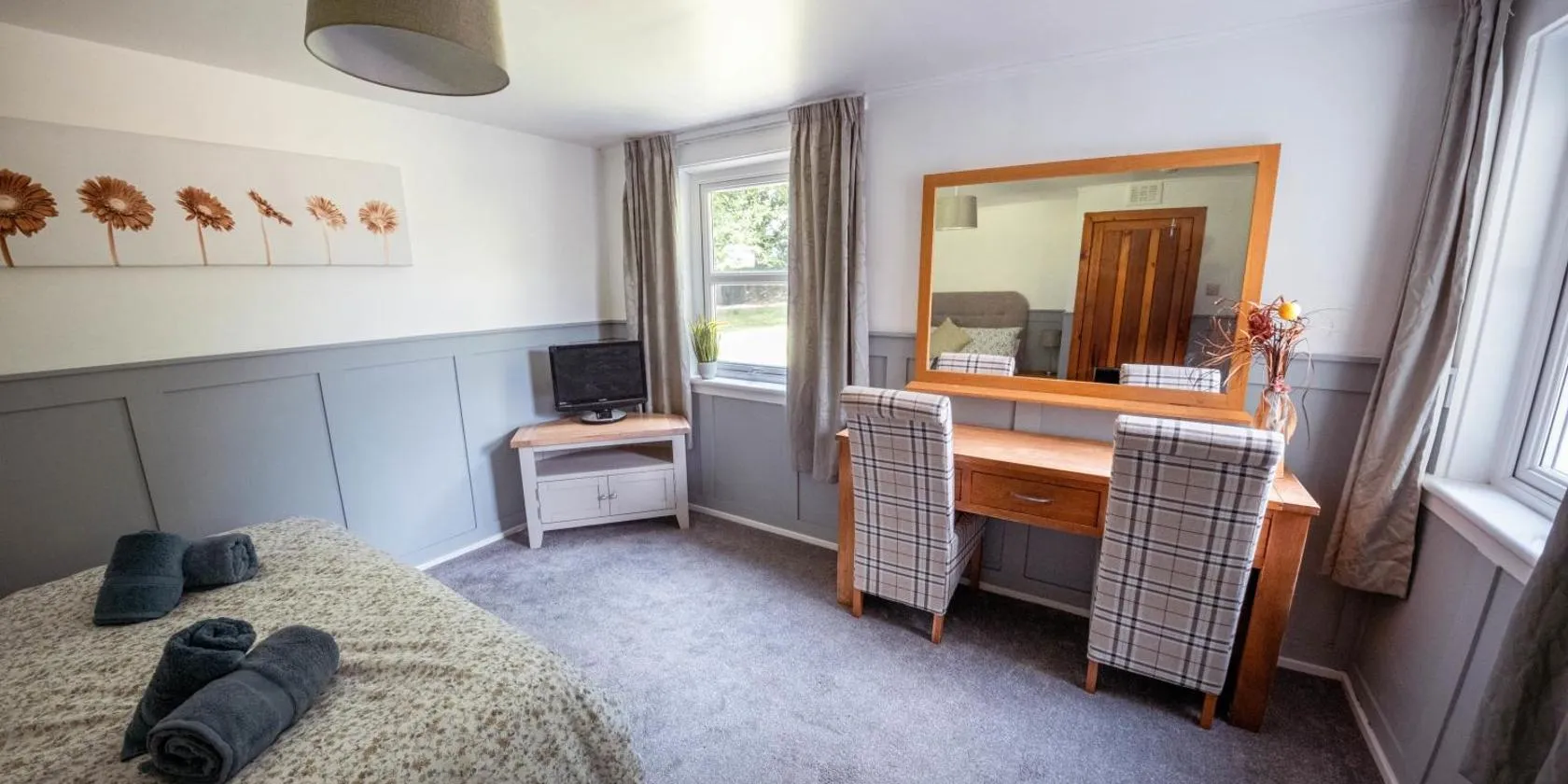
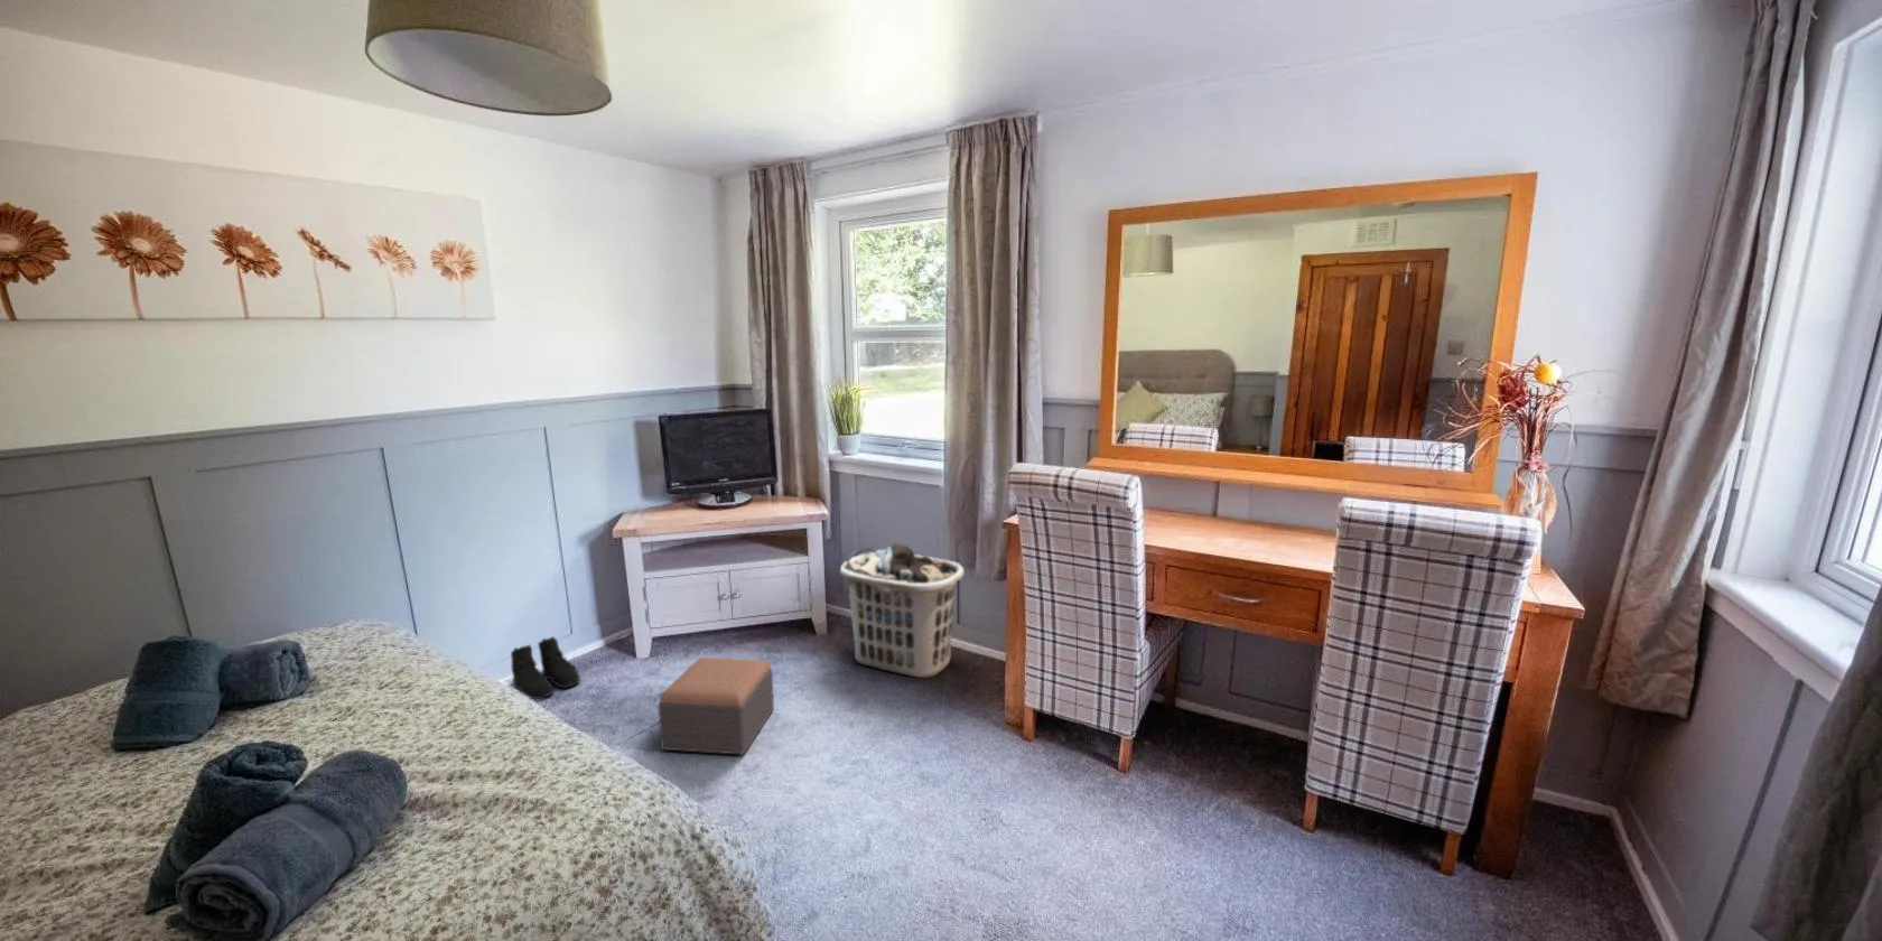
+ footstool [658,657,775,756]
+ boots [510,635,581,700]
+ clothes hamper [839,543,966,679]
